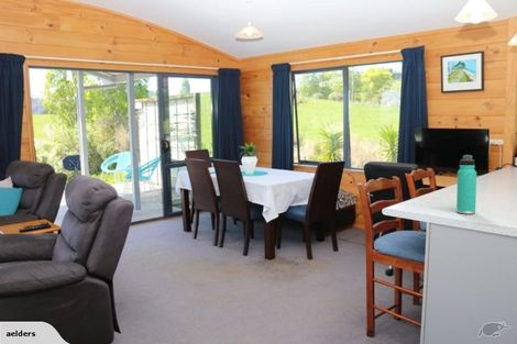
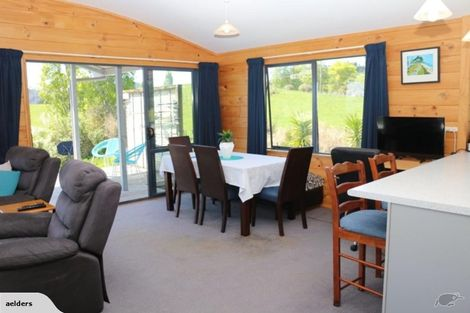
- thermos bottle [455,154,477,215]
